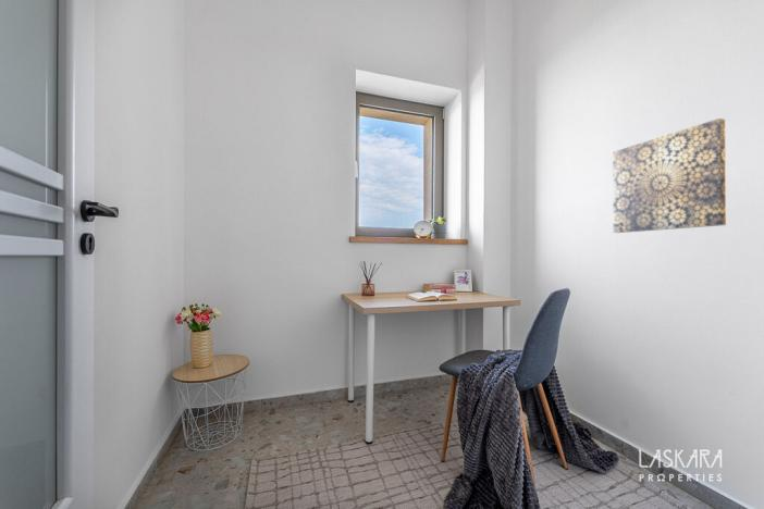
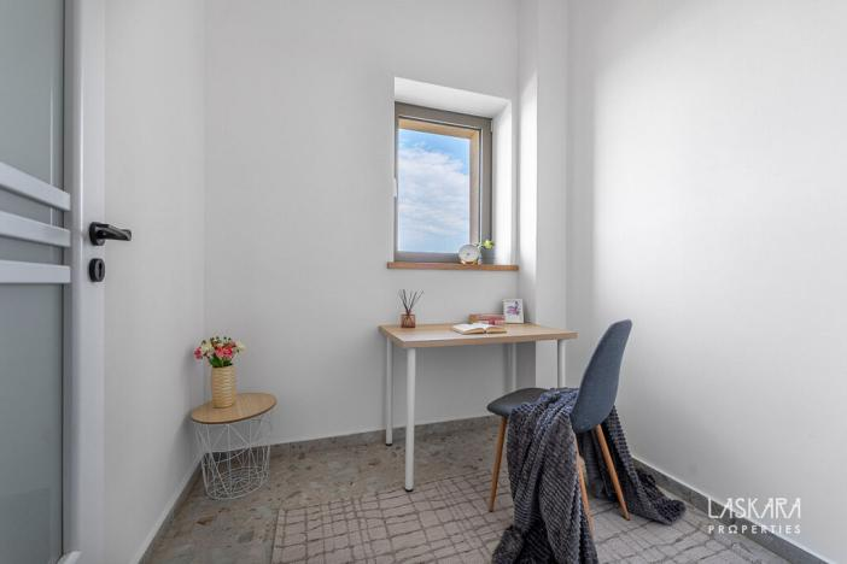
- wall art [612,117,727,234]
